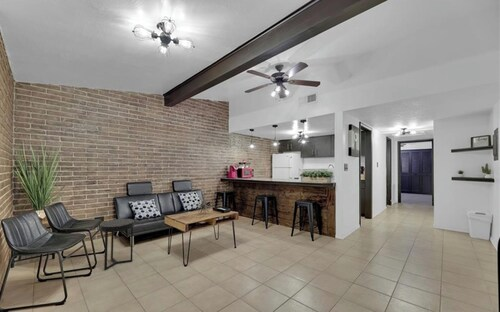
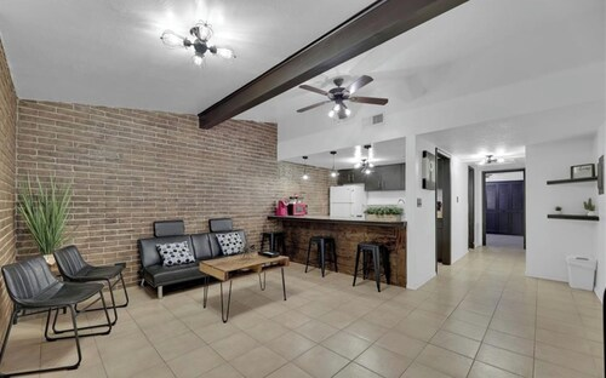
- side table [99,218,135,271]
